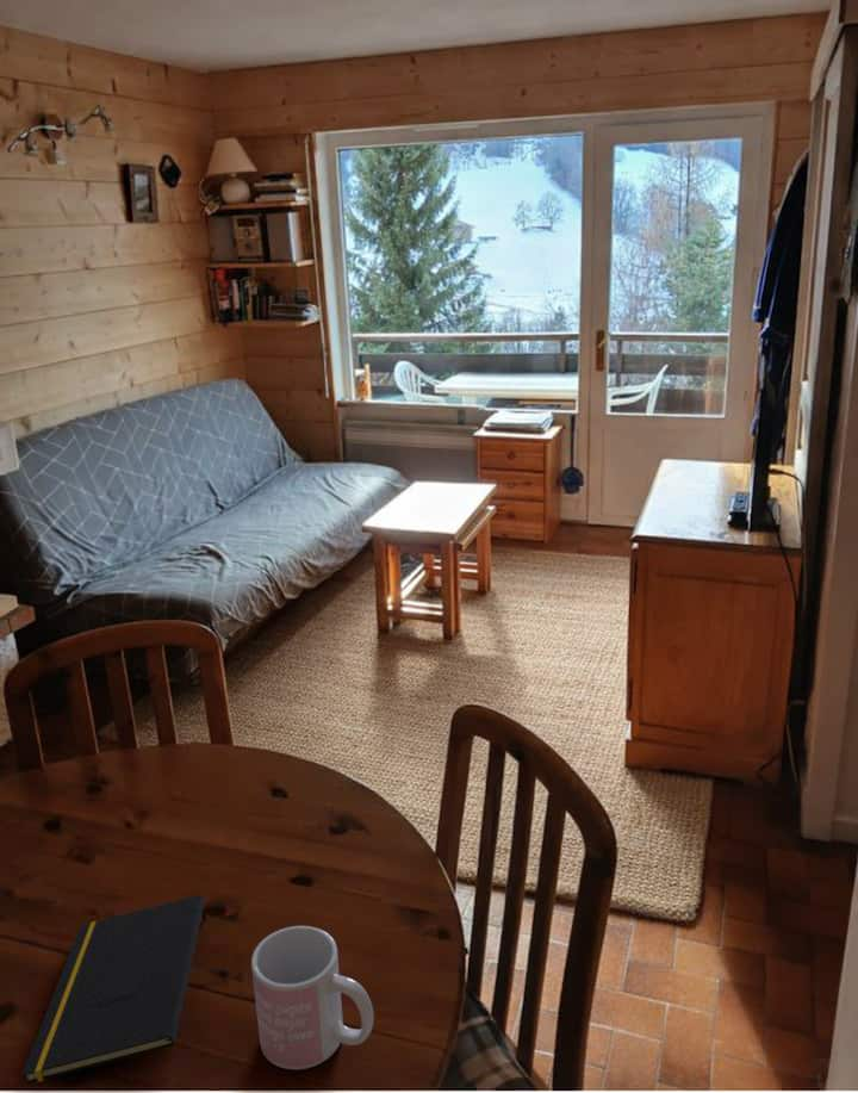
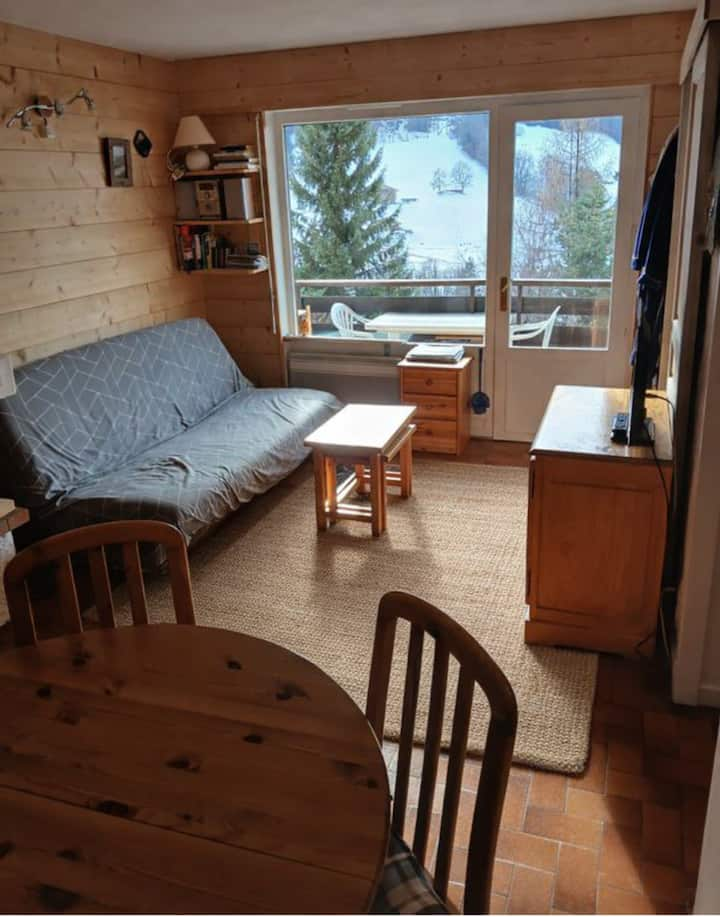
- notepad [21,893,207,1086]
- mug [250,925,375,1070]
